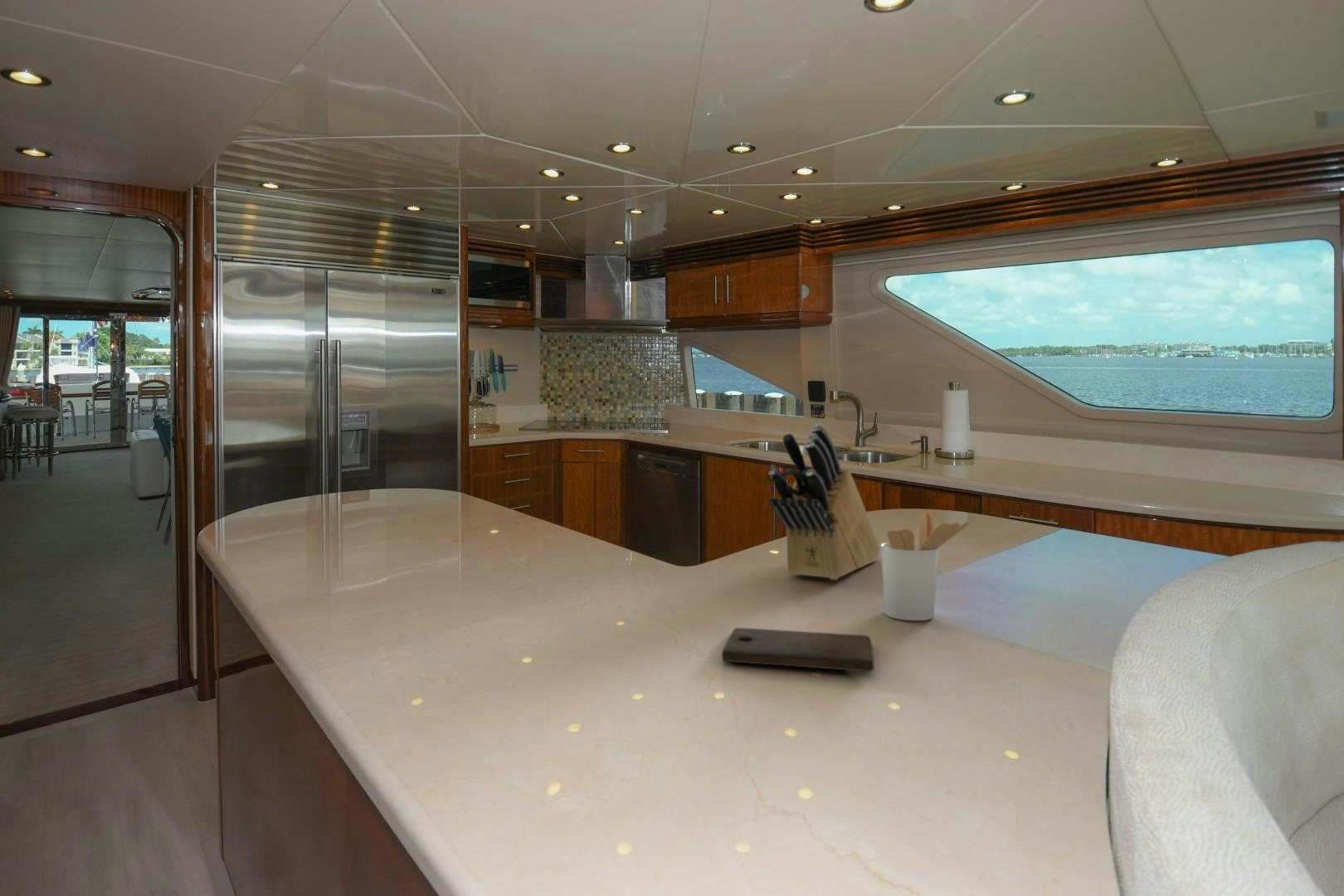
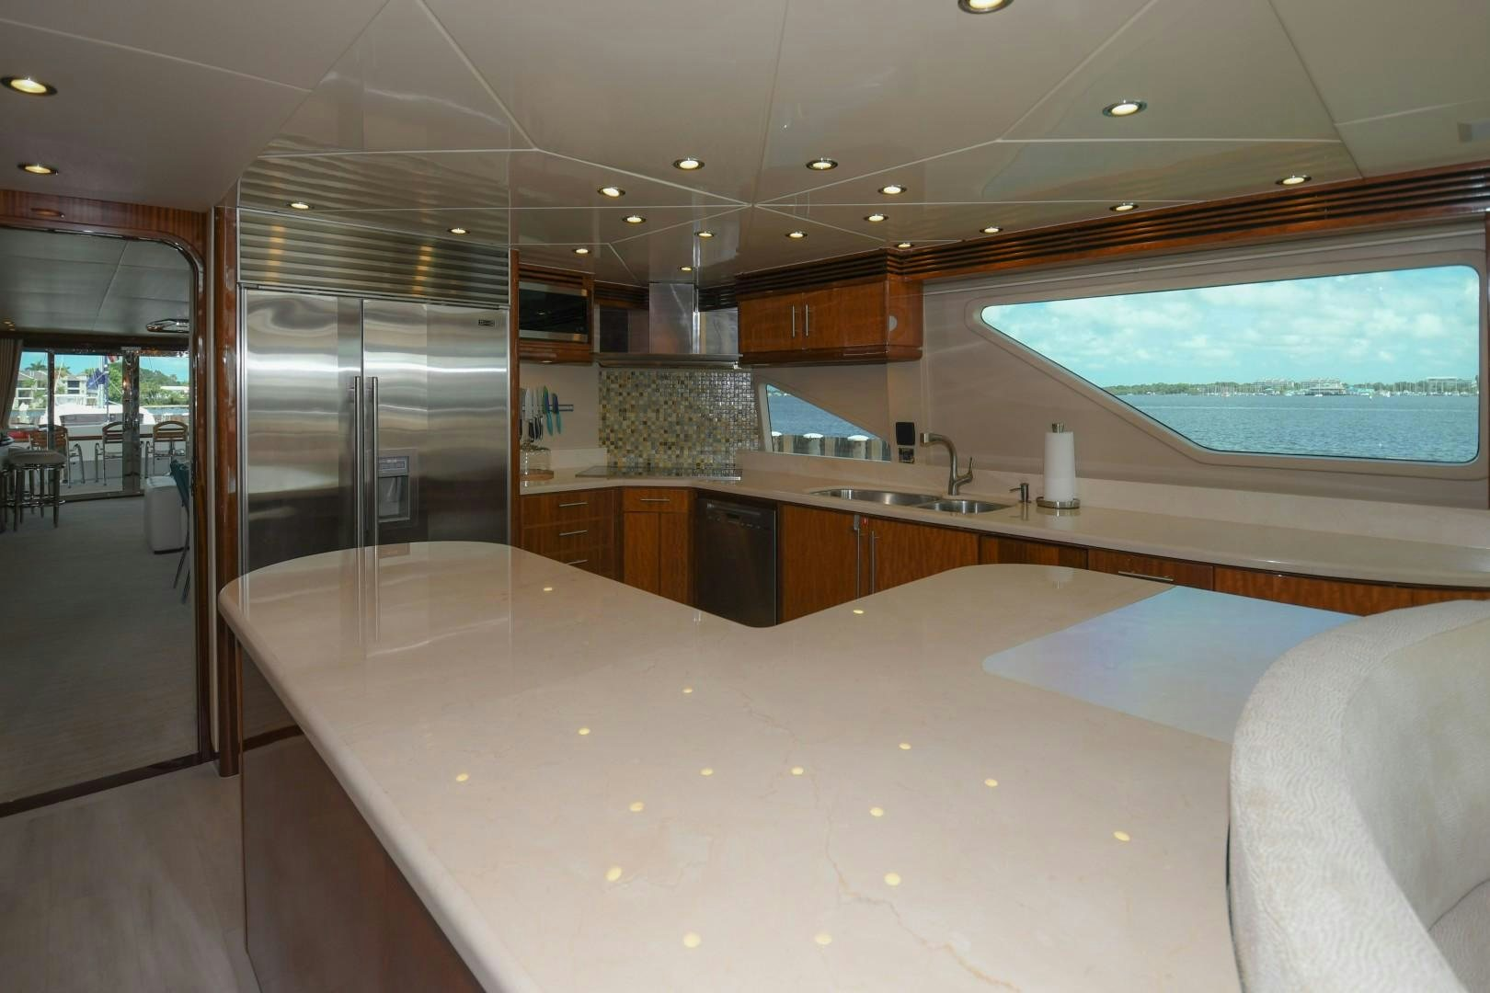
- cutting board [721,627,874,672]
- utensil holder [879,509,971,621]
- knife block [768,424,881,581]
